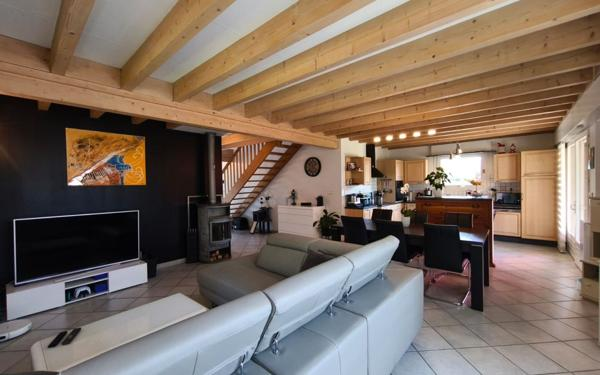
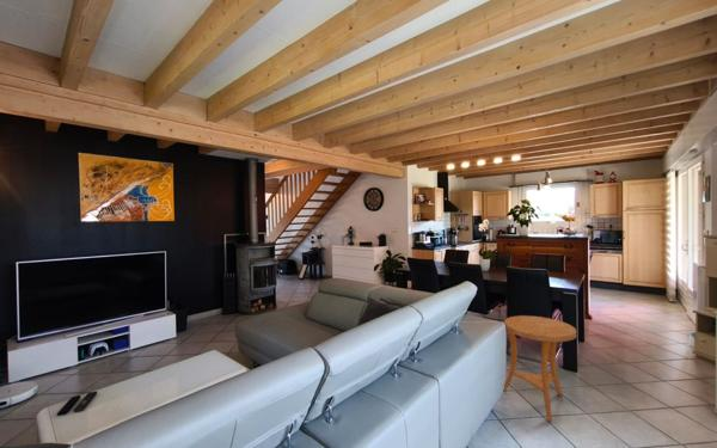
+ side table [502,314,577,423]
